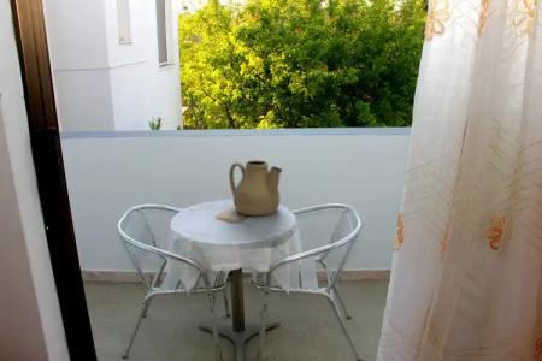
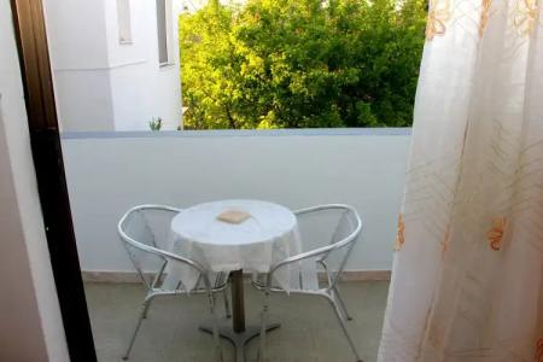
- teapot [228,159,283,217]
